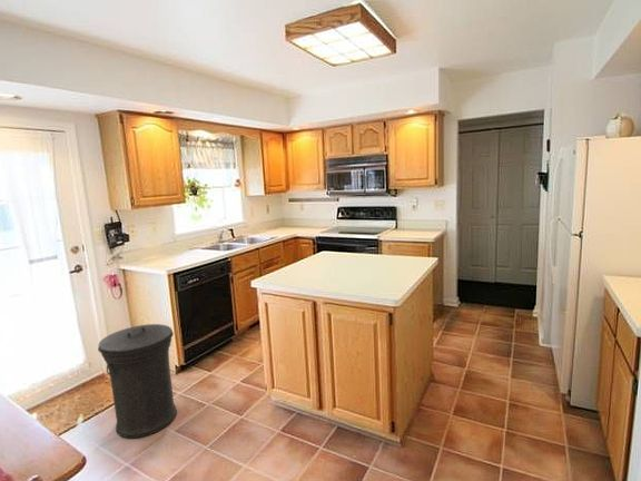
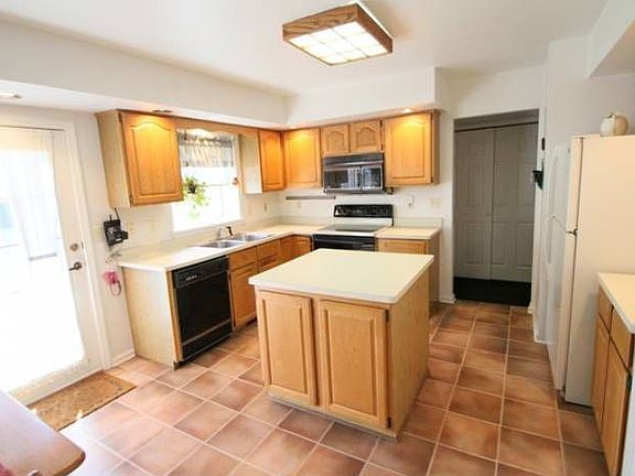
- trash can [97,323,178,439]
